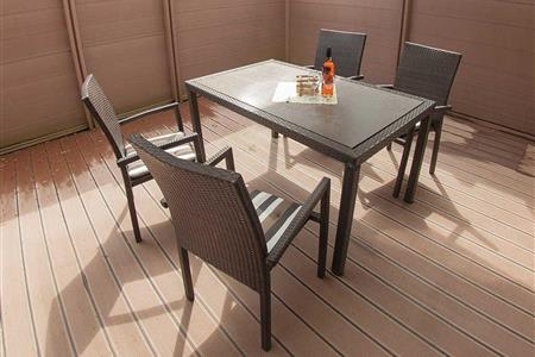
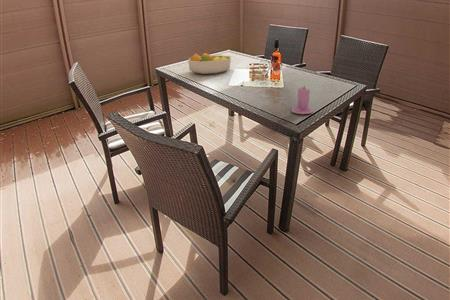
+ fruit bowl [187,52,232,75]
+ candle [291,85,314,115]
